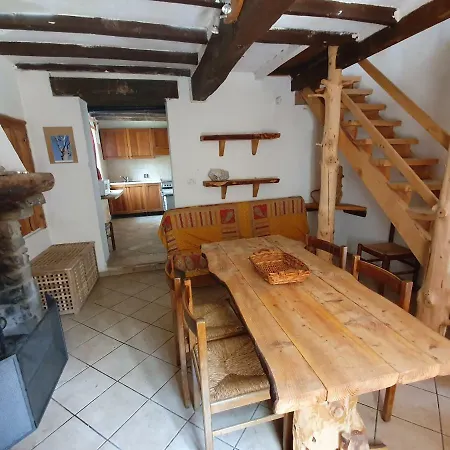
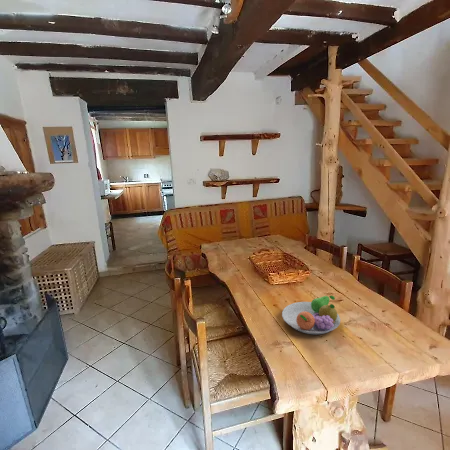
+ fruit bowl [281,295,342,335]
